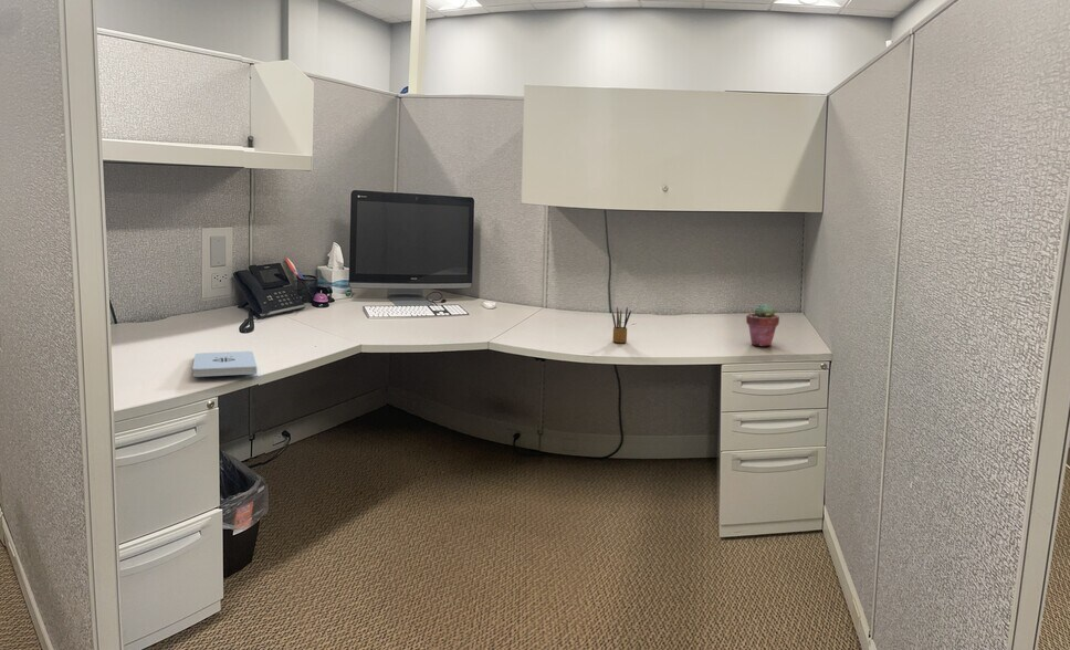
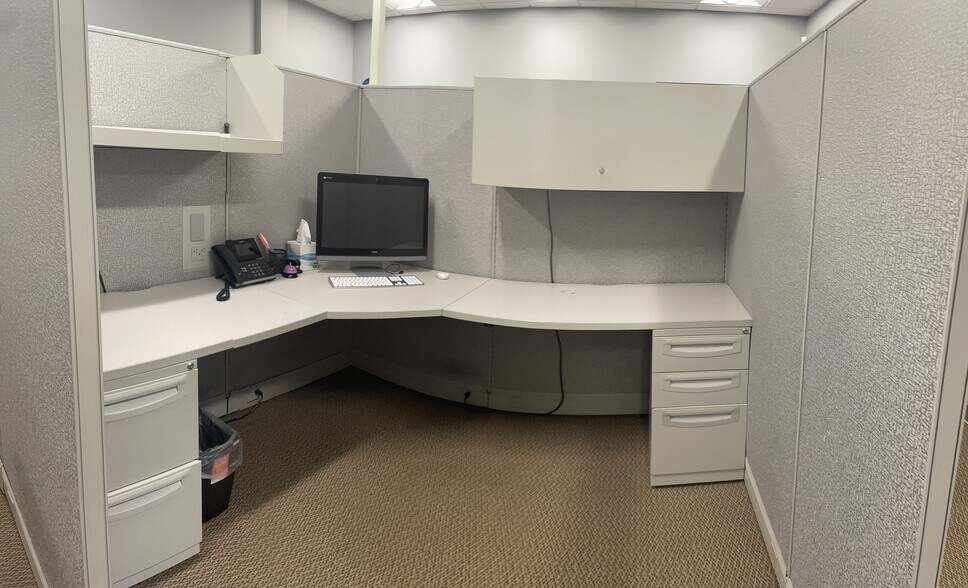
- notepad [191,350,258,378]
- potted succulent [745,302,780,347]
- pencil box [610,306,632,344]
